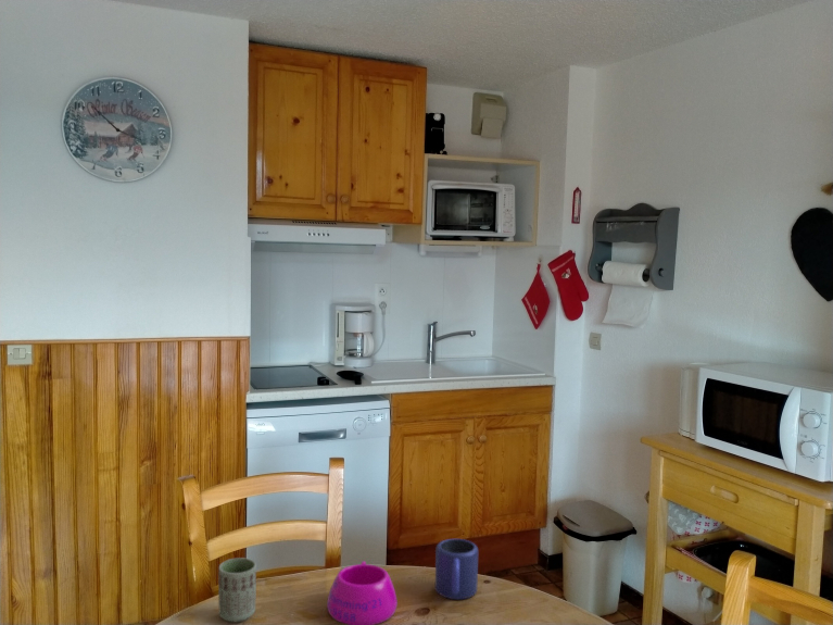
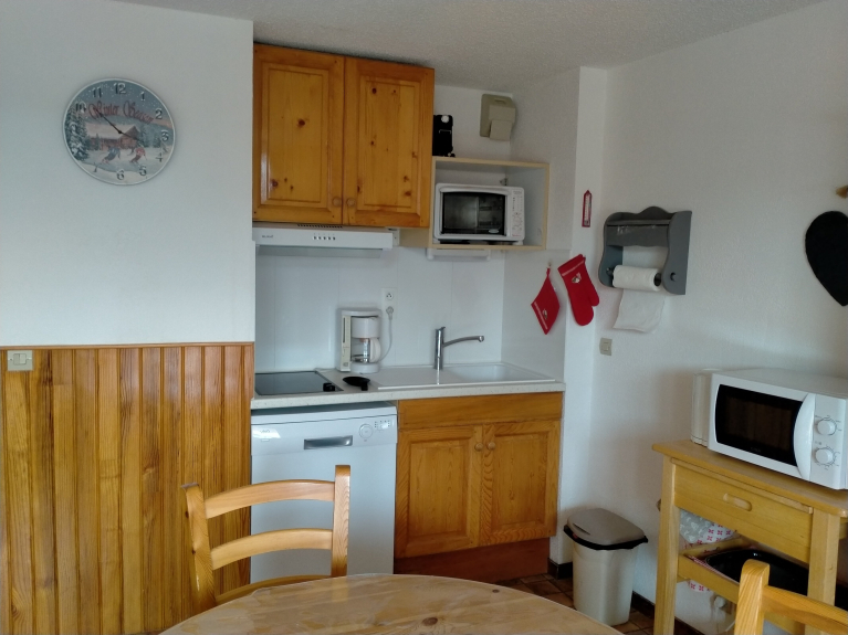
- mug [434,538,479,600]
- bowl [326,560,399,625]
- cup [217,557,257,623]
